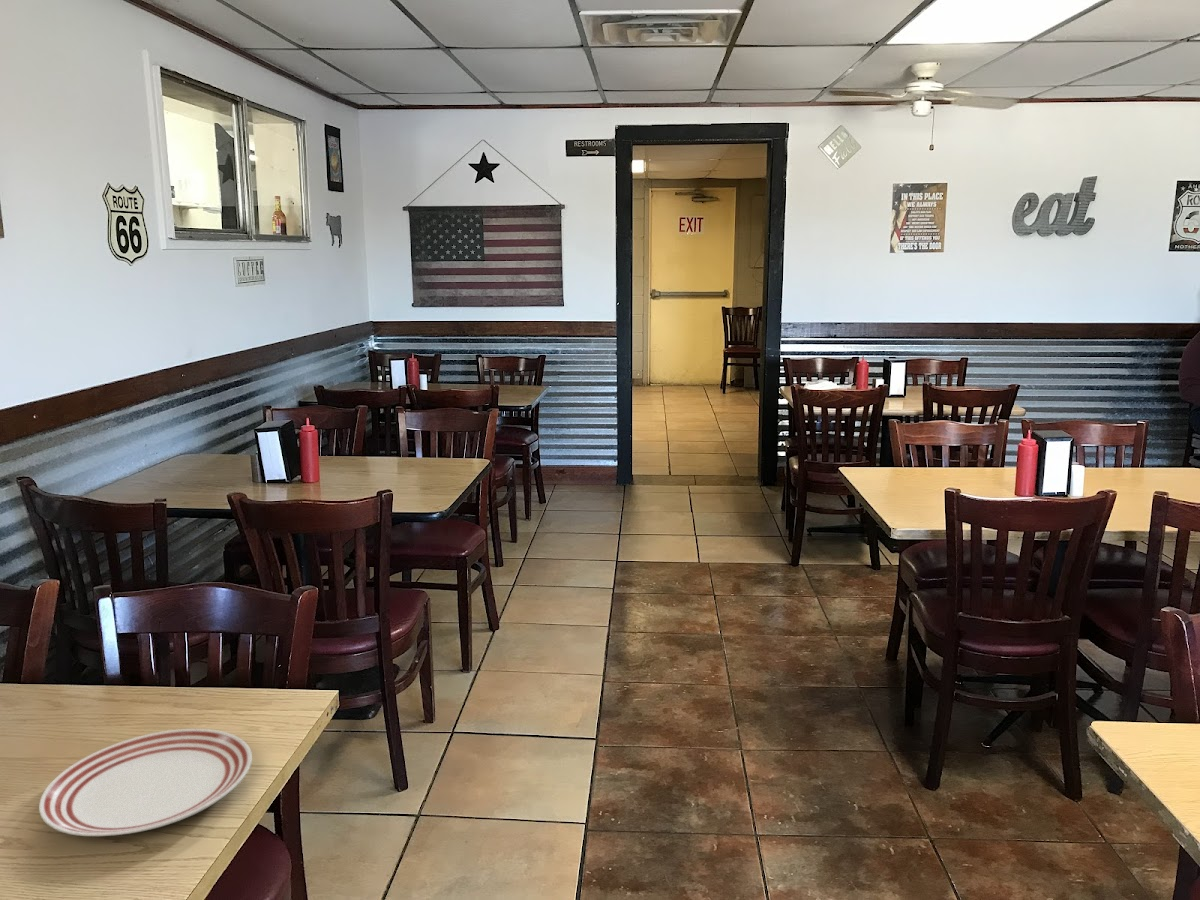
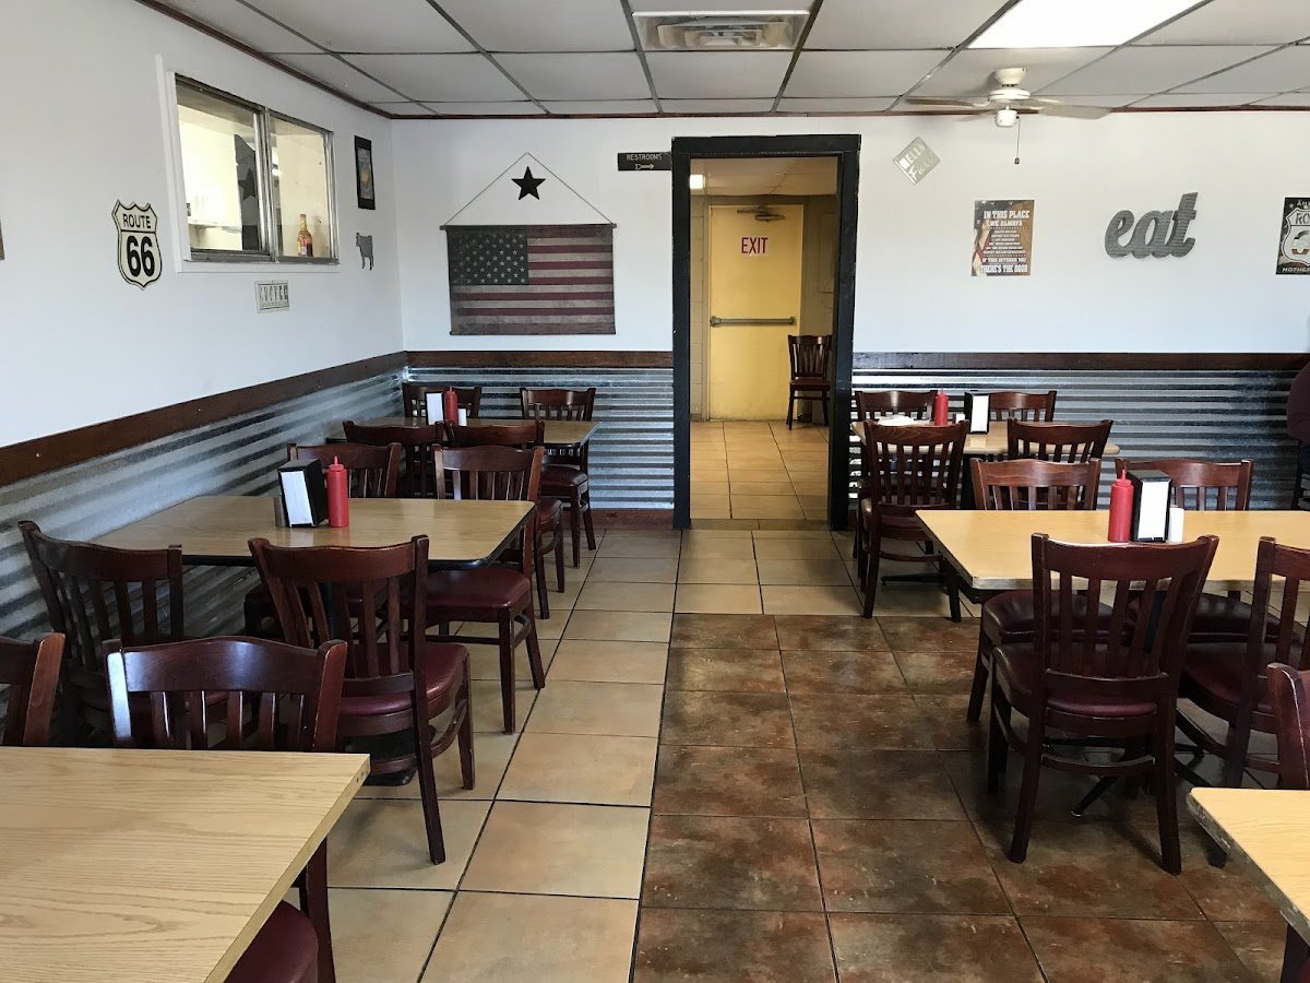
- dinner plate [38,728,253,837]
